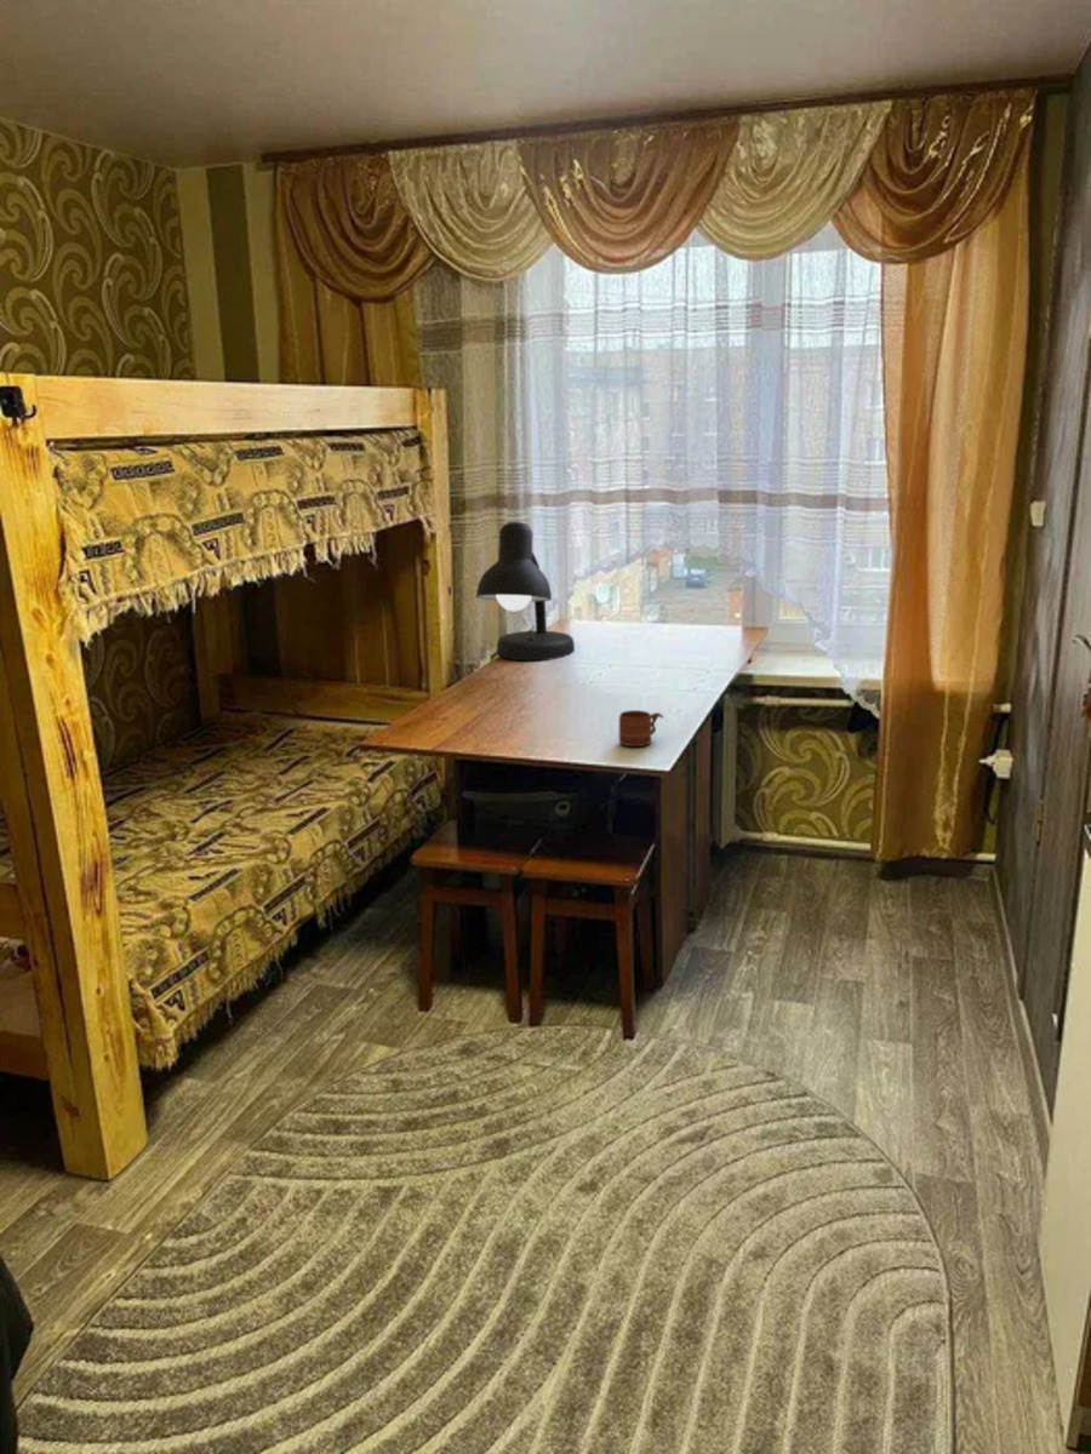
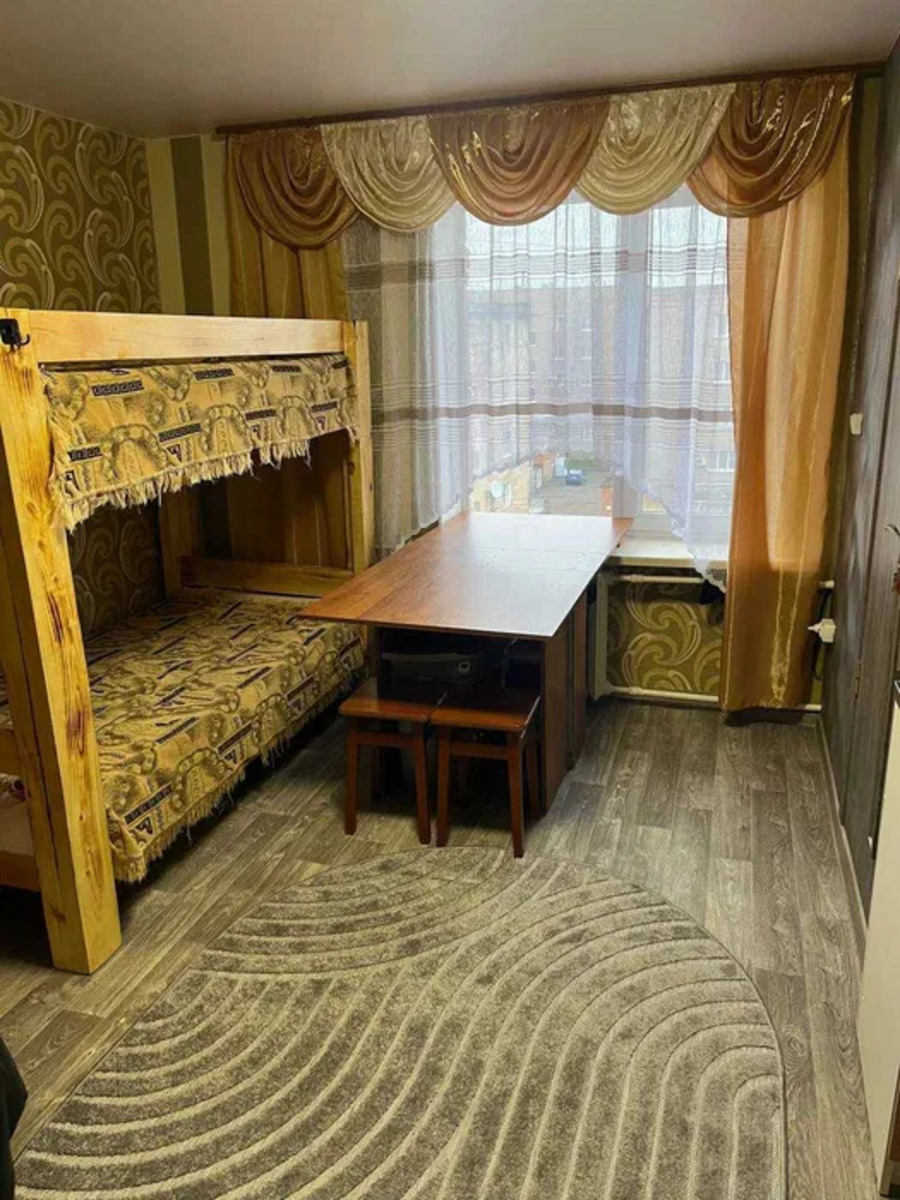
- mug [618,709,664,748]
- desk lamp [475,521,576,662]
